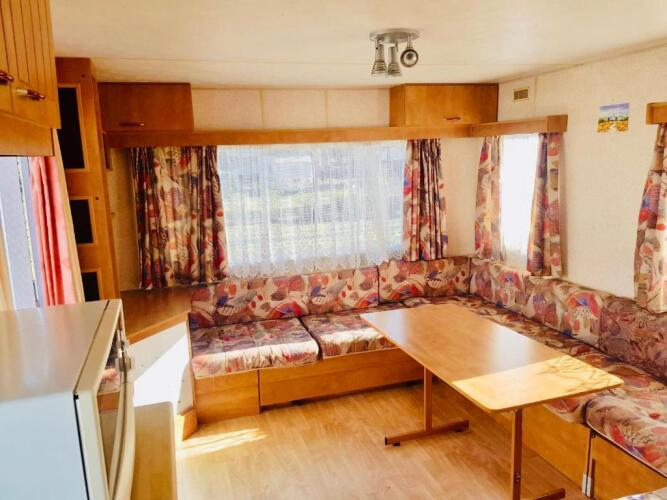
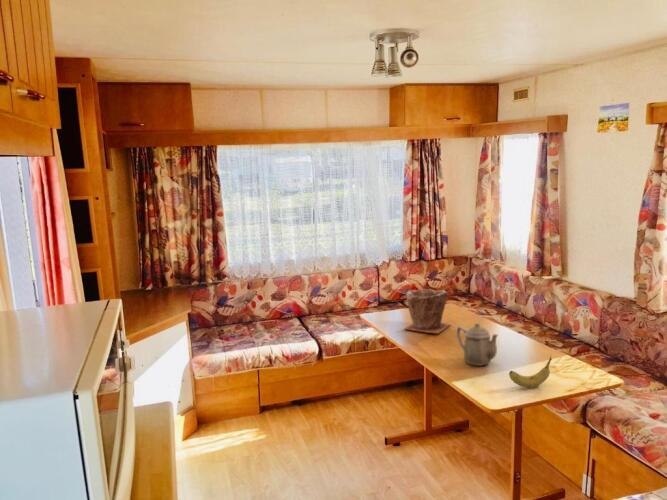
+ plant pot [403,288,451,335]
+ teapot [456,322,499,367]
+ fruit [508,355,553,388]
